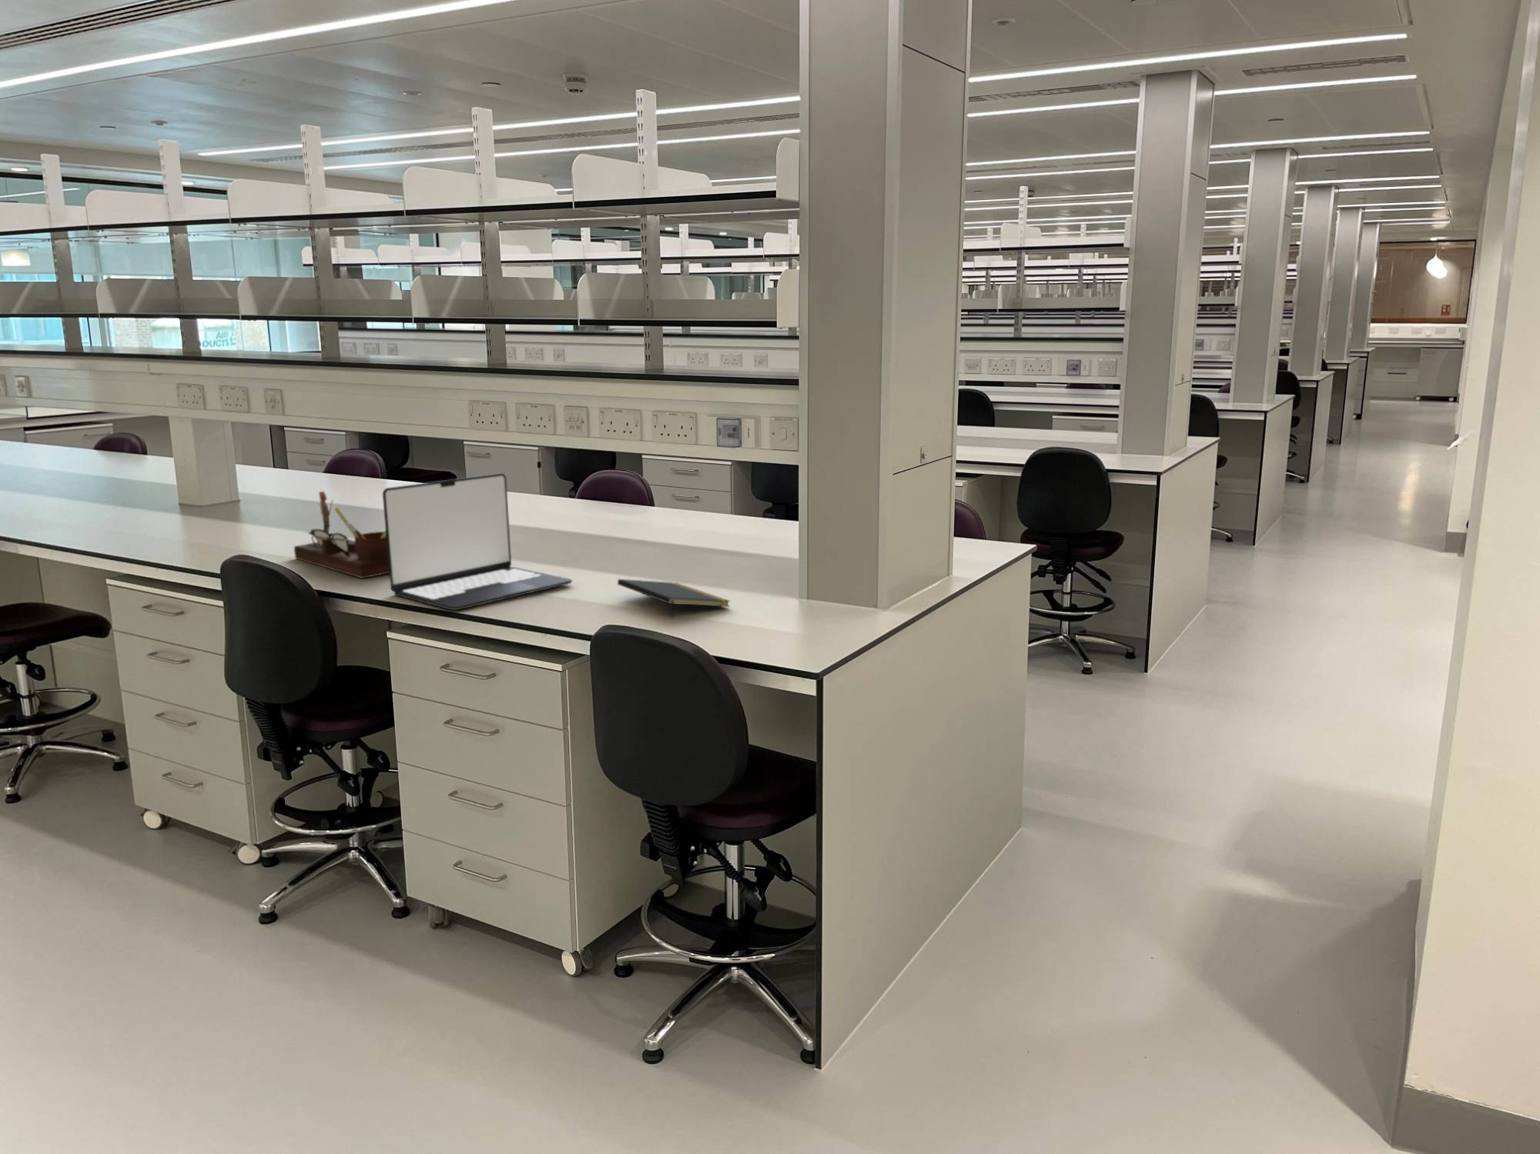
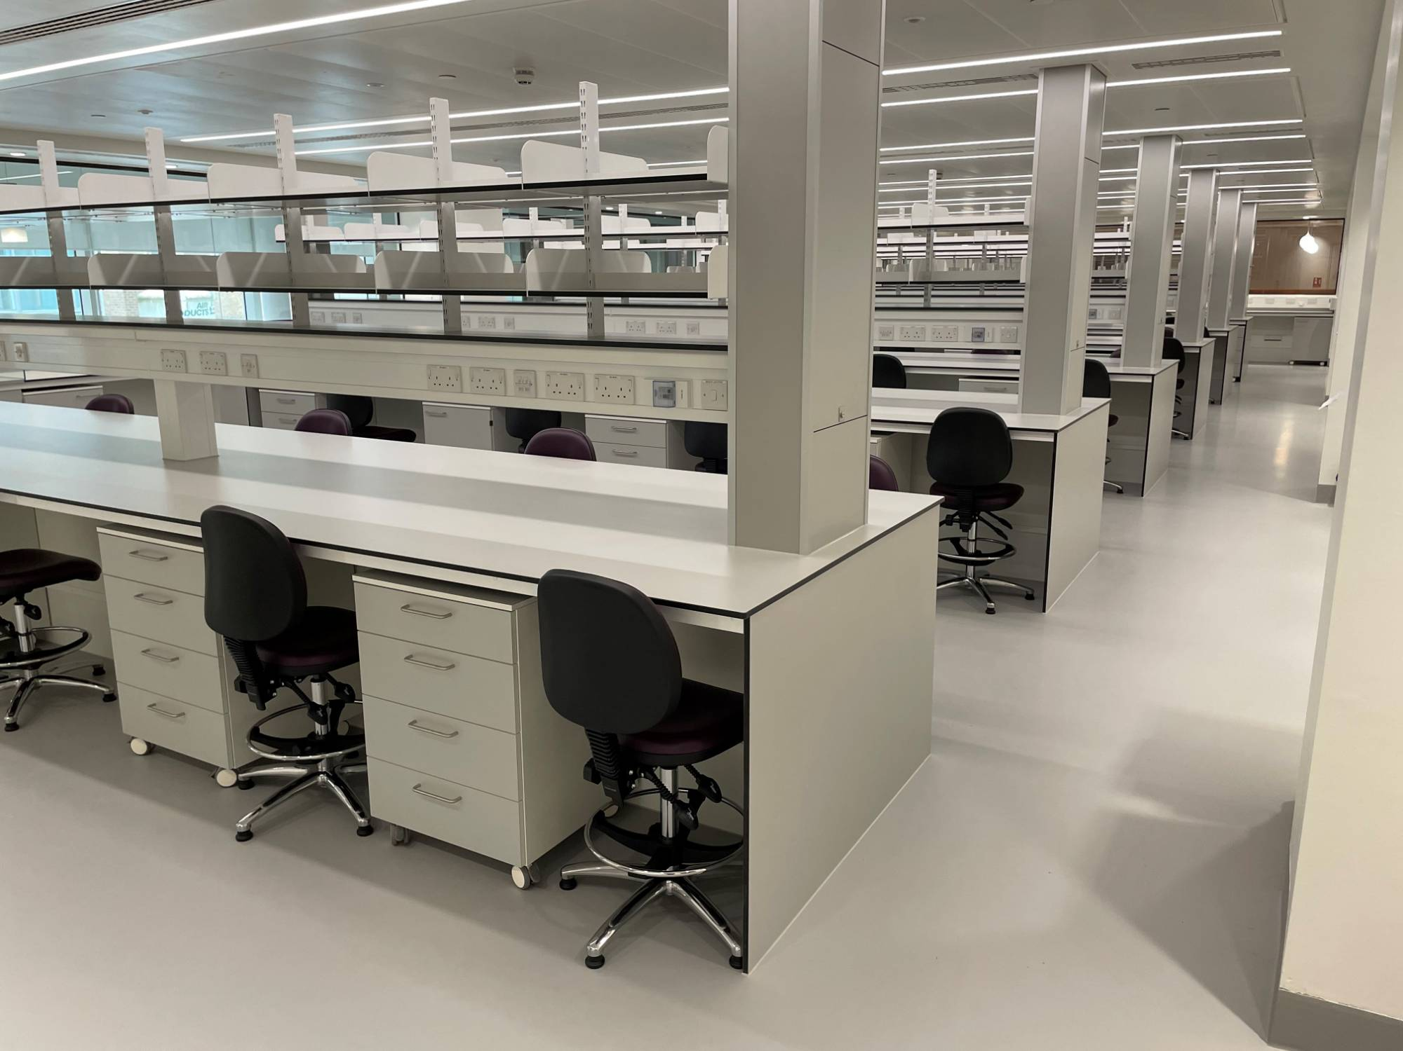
- notepad [617,578,731,619]
- desk organizer [293,491,389,579]
- laptop [382,473,572,611]
